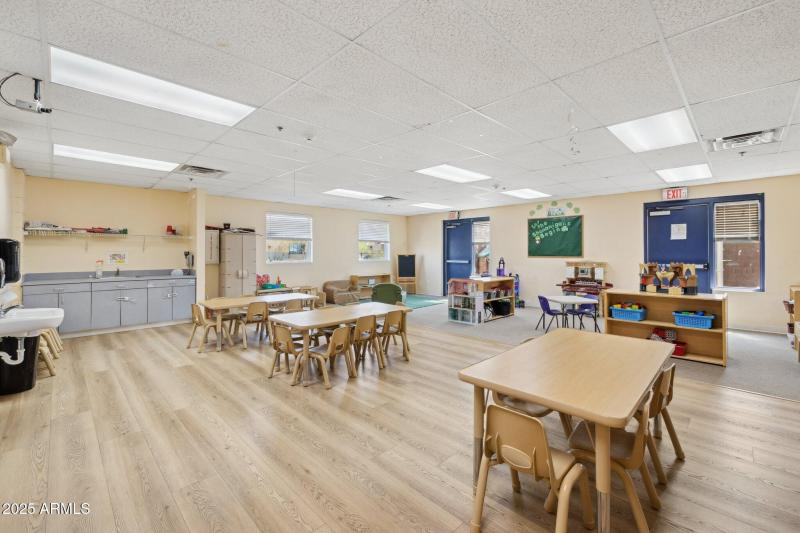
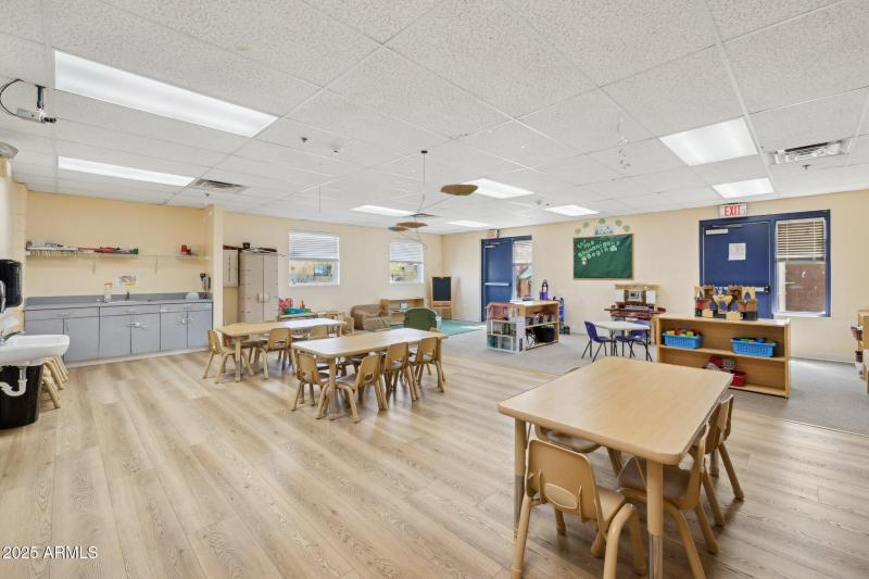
+ ceiling mobile [387,149,479,251]
